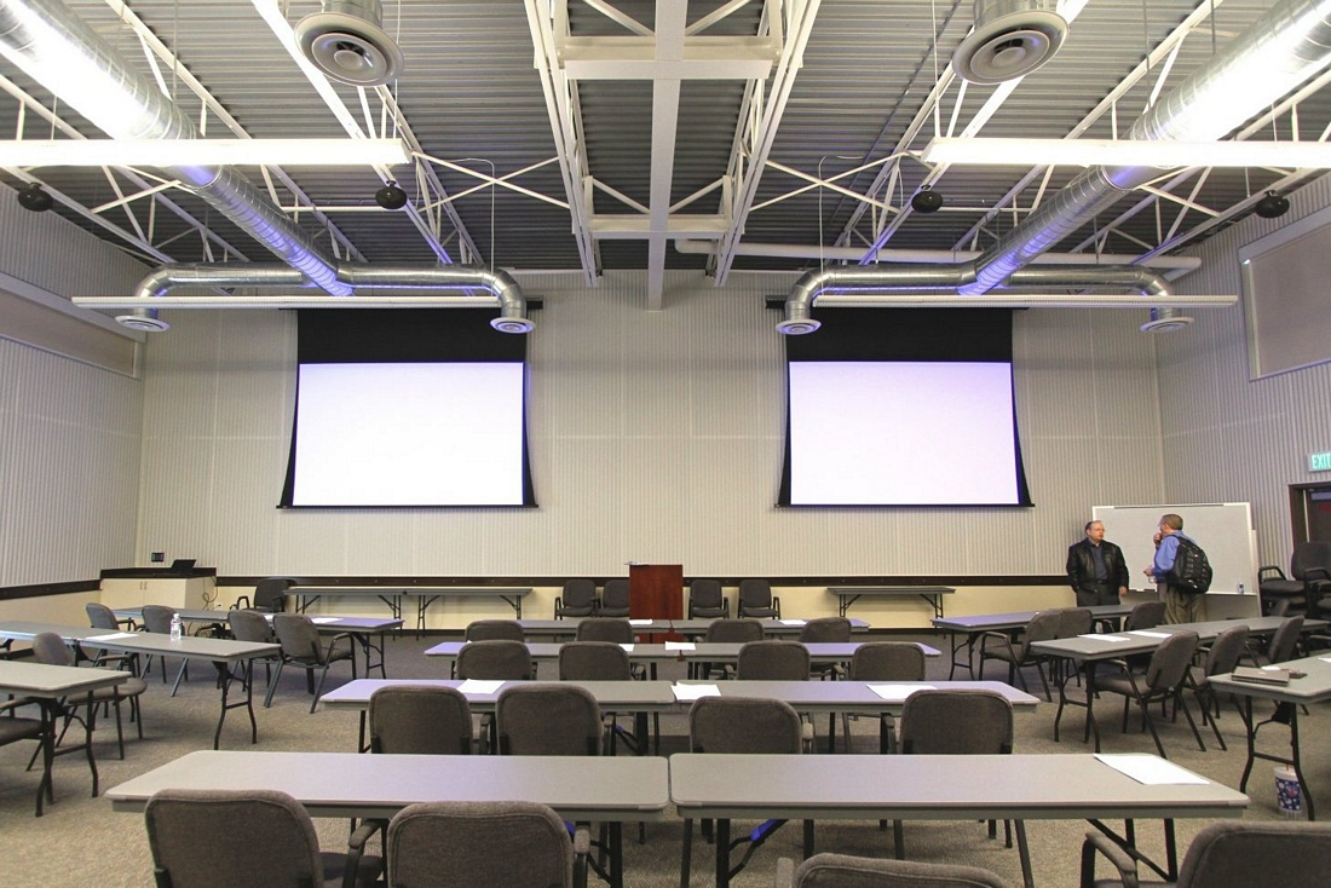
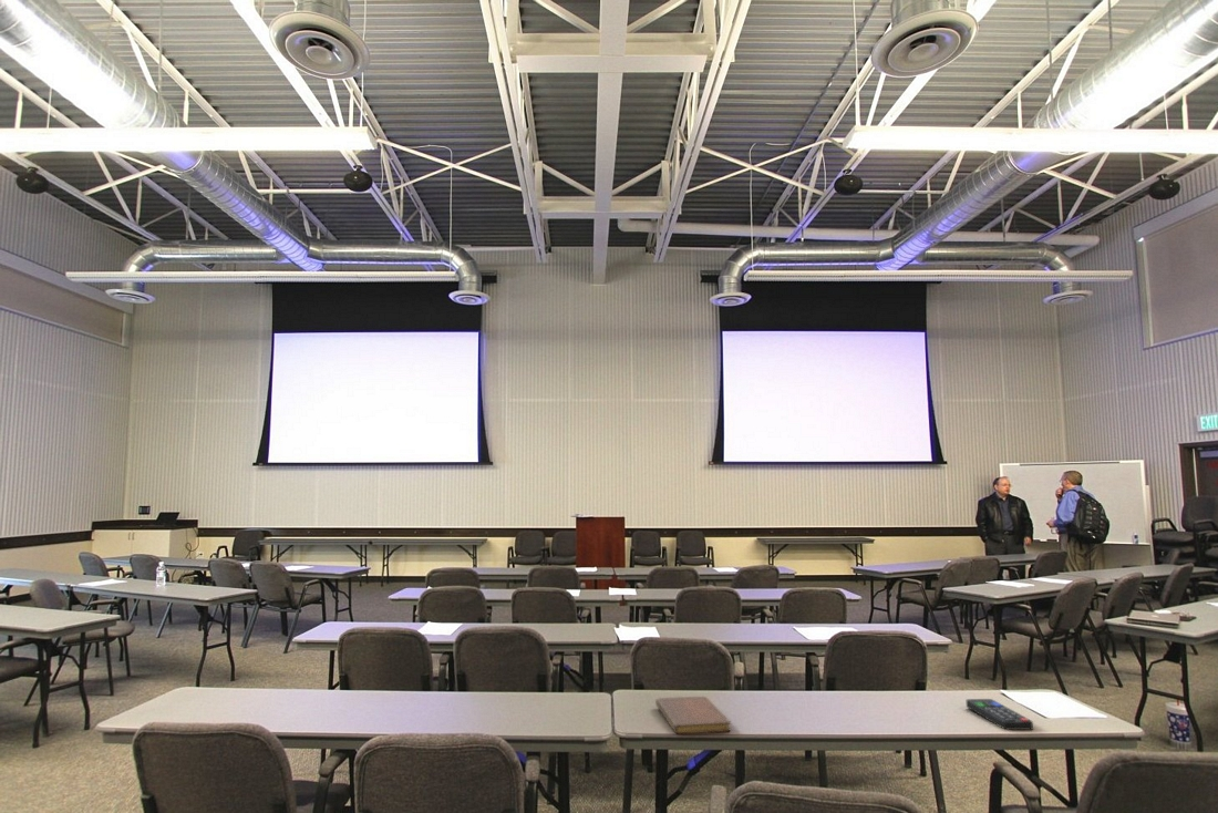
+ remote control [966,698,1034,731]
+ notebook [654,696,732,734]
